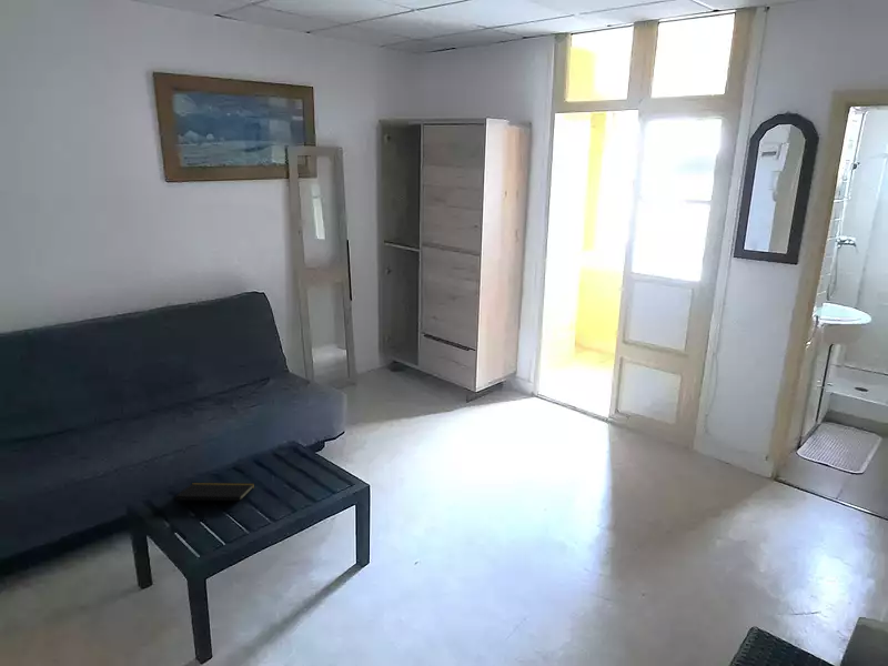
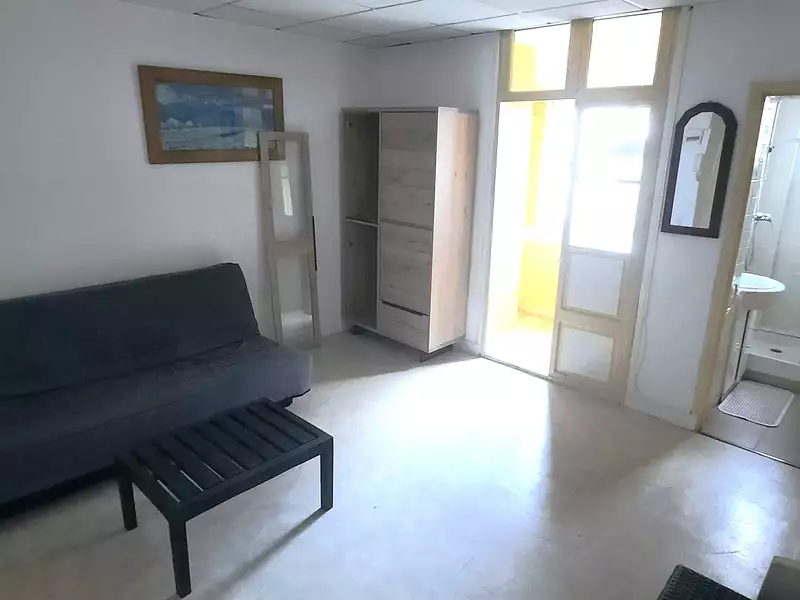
- notepad [174,482,255,508]
